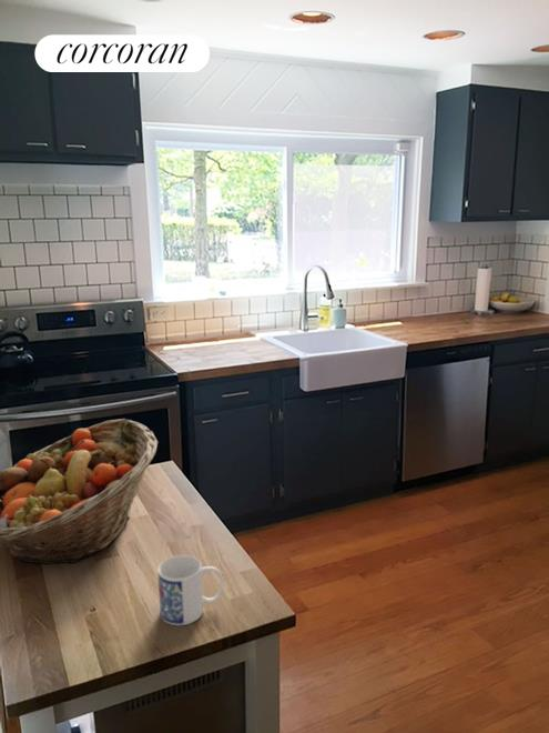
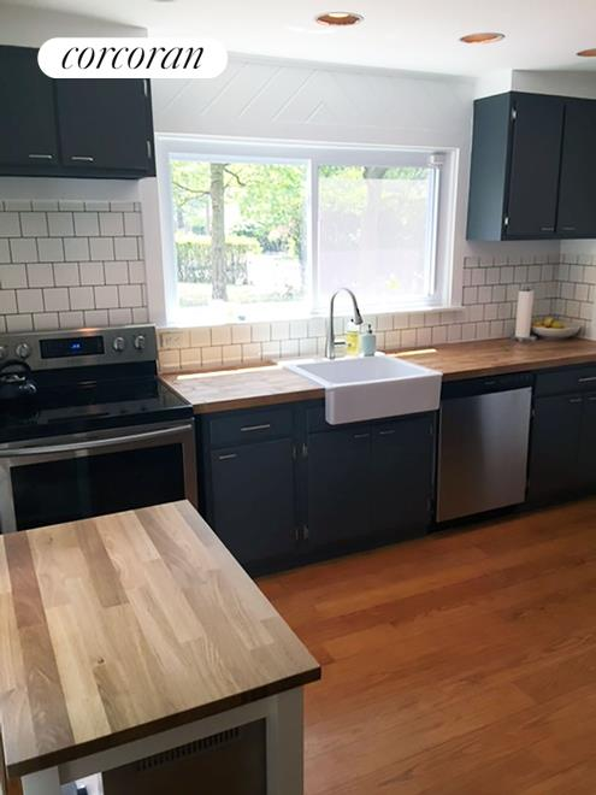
- mug [156,554,224,626]
- fruit basket [0,418,159,565]
